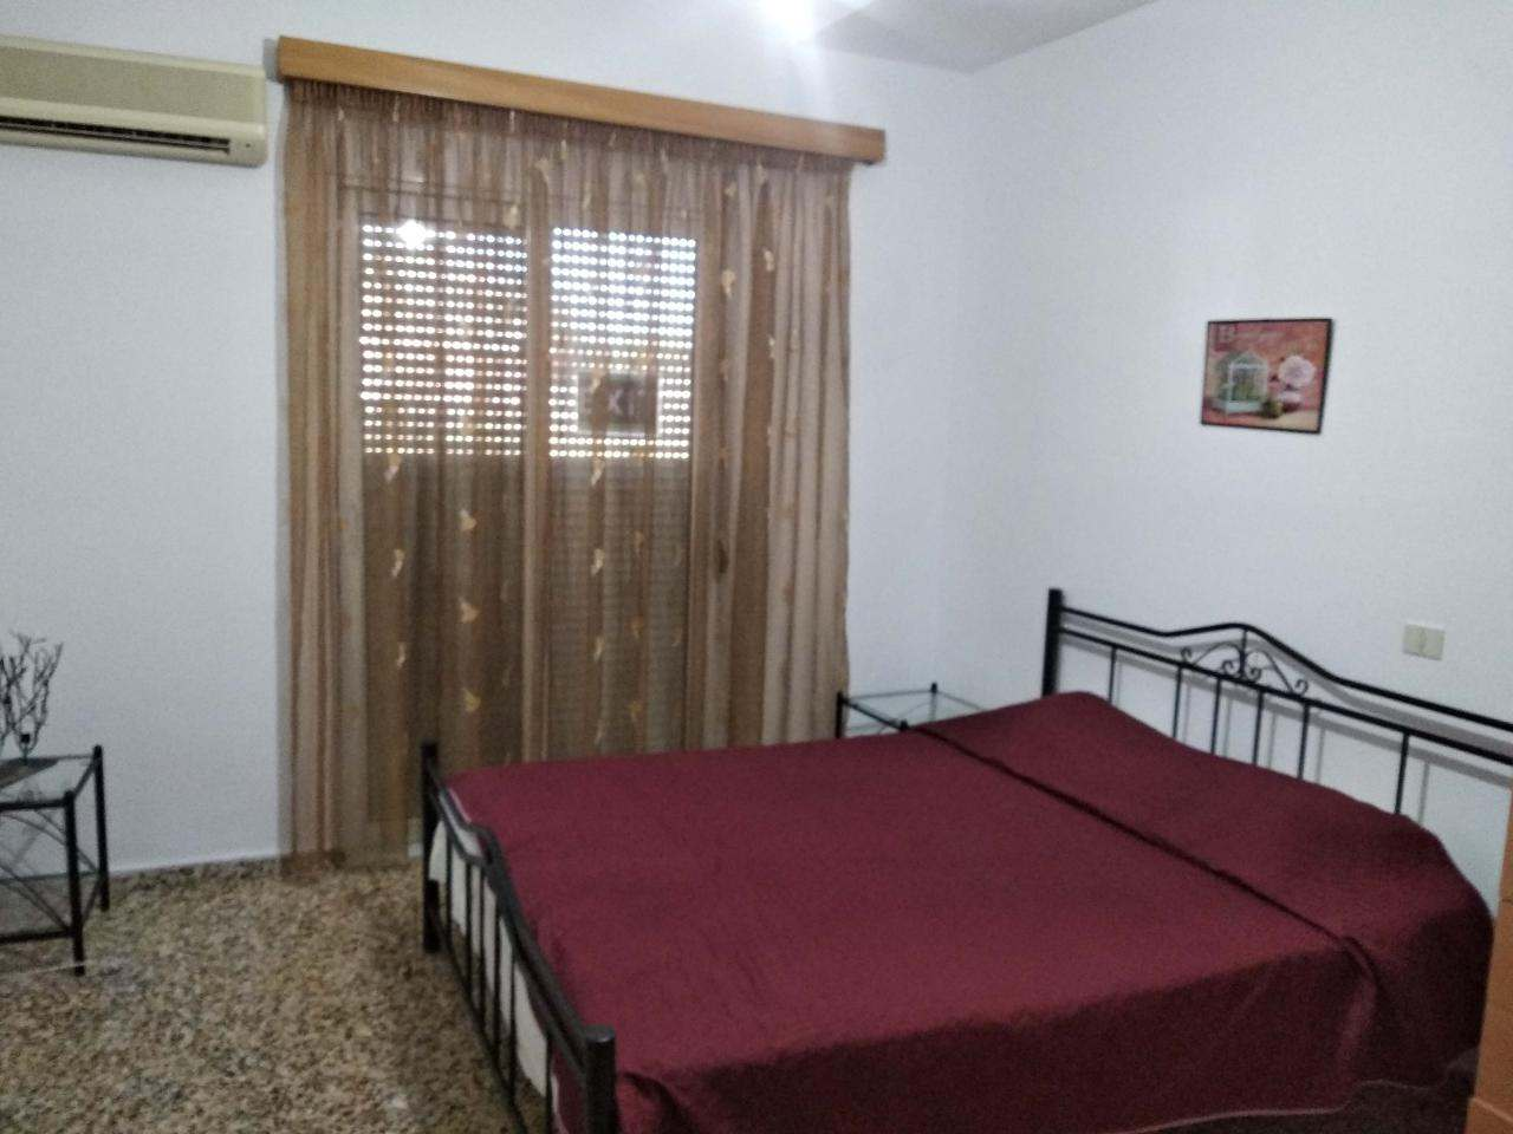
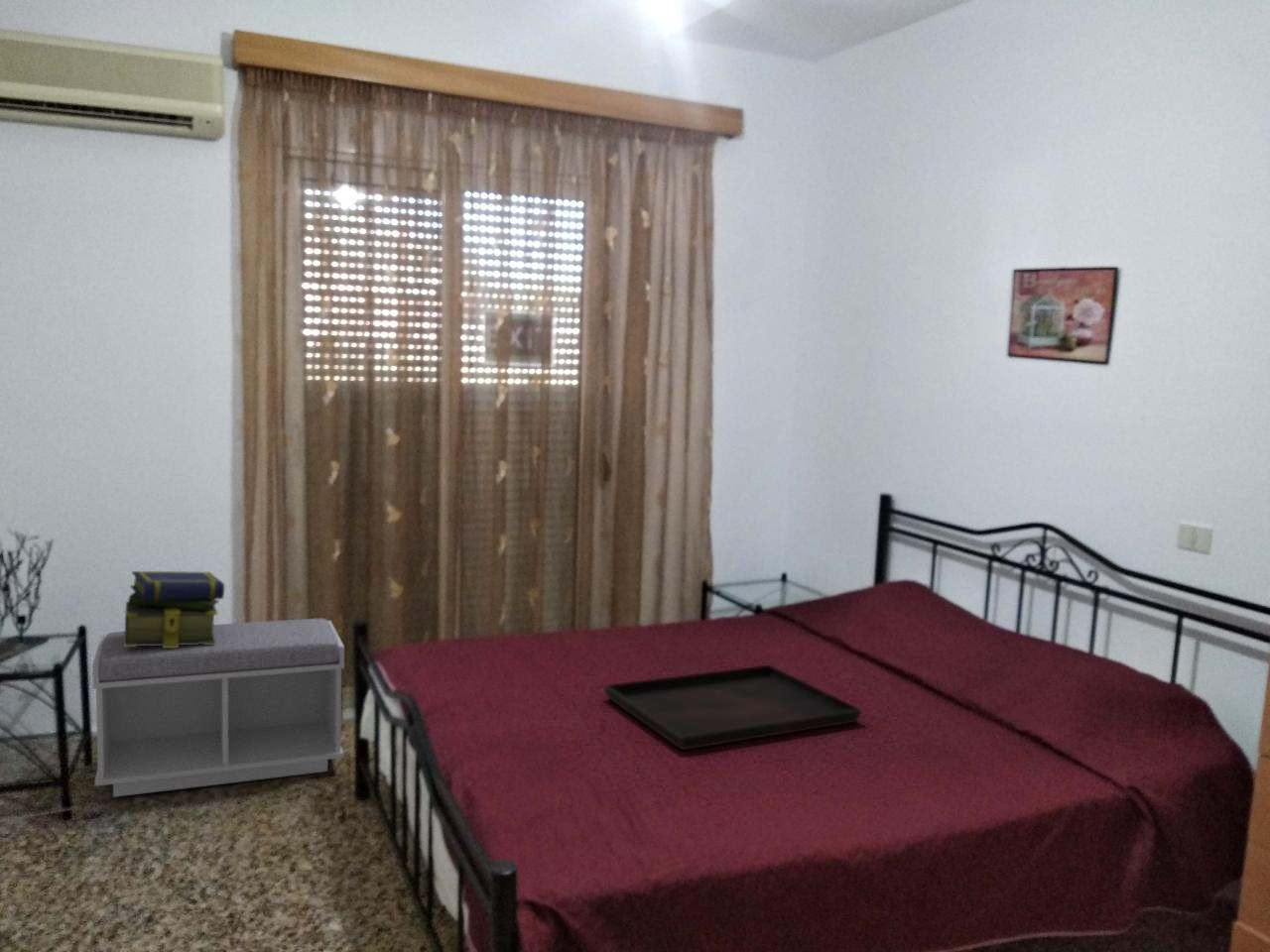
+ stack of books [124,570,225,648]
+ serving tray [603,664,862,751]
+ bench [91,618,345,798]
